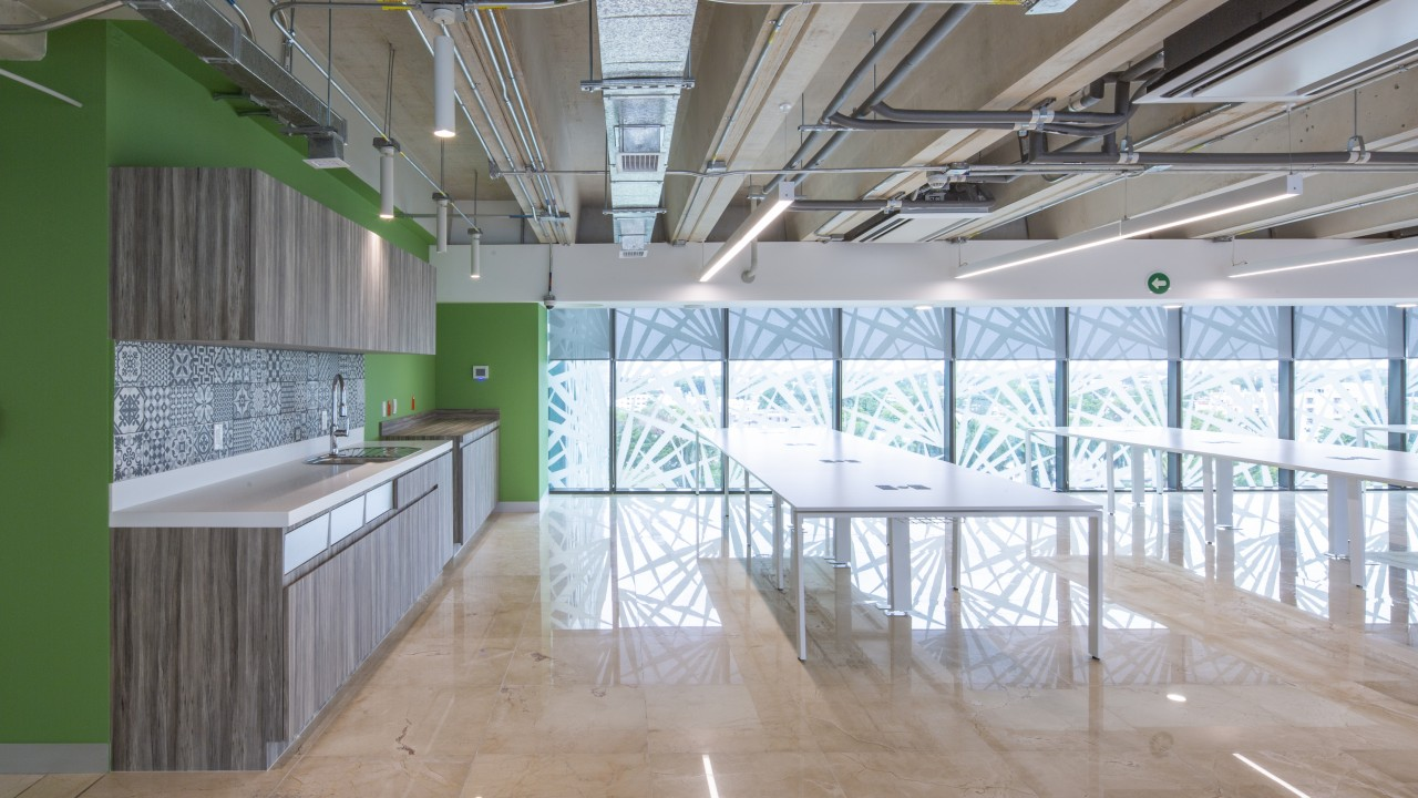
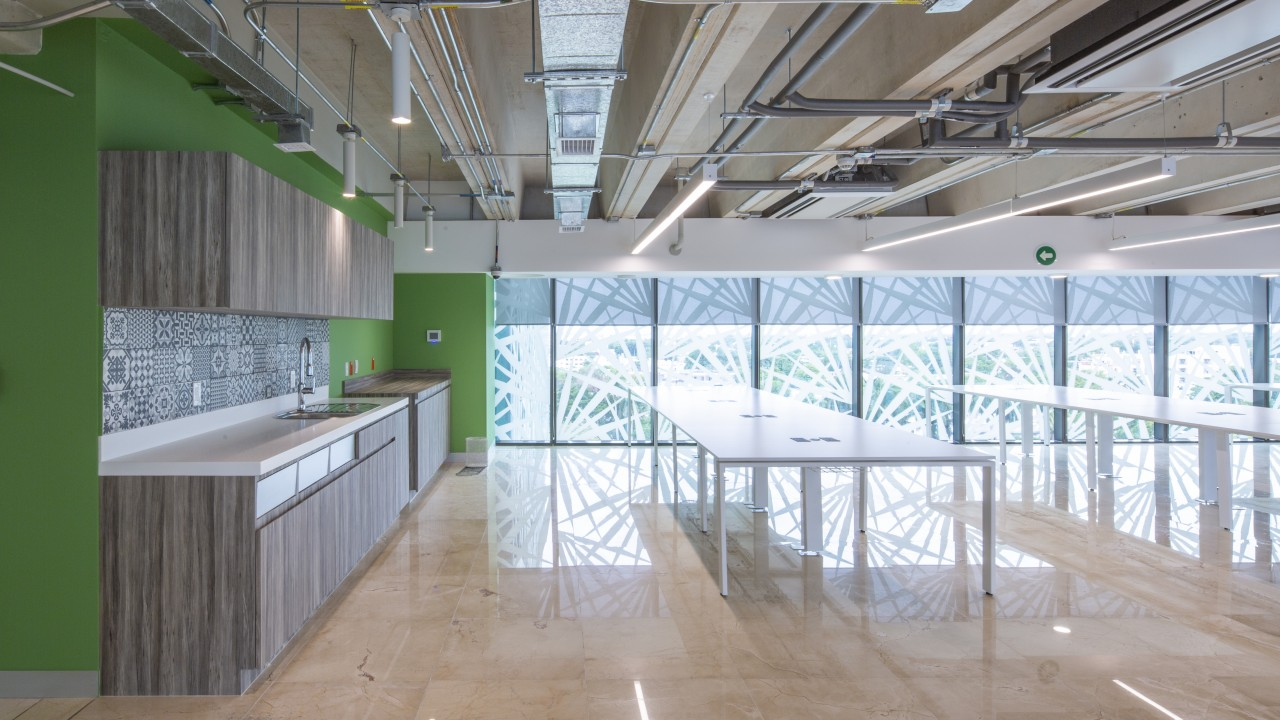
+ wastebasket [465,436,490,468]
